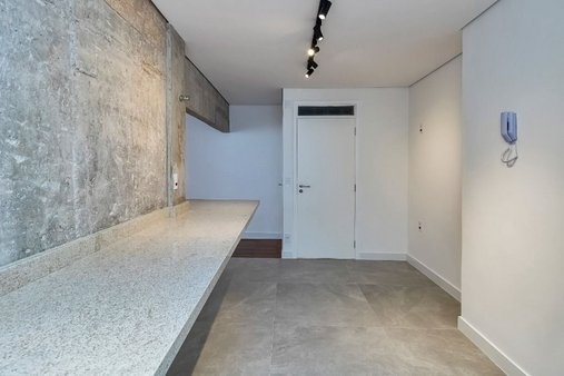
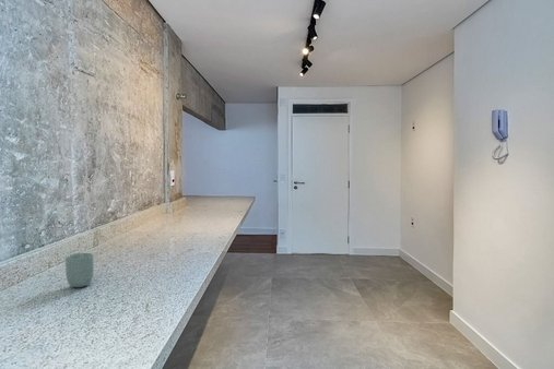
+ cup [64,252,95,288]
